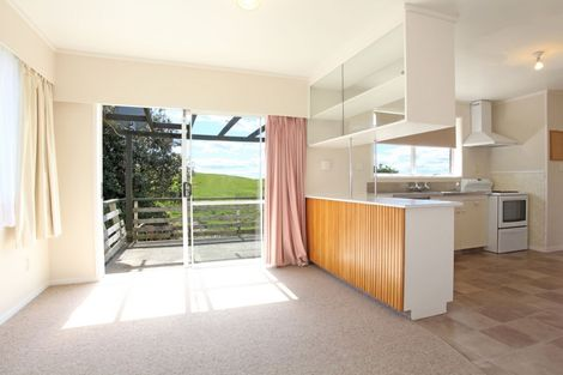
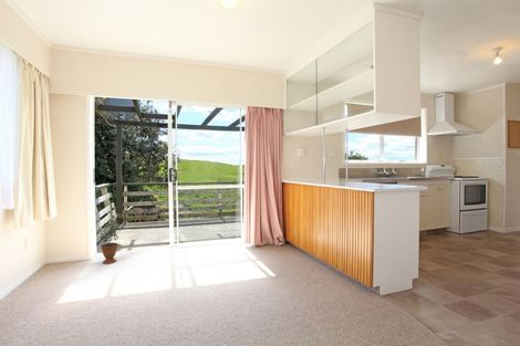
+ potted plant [96,219,119,265]
